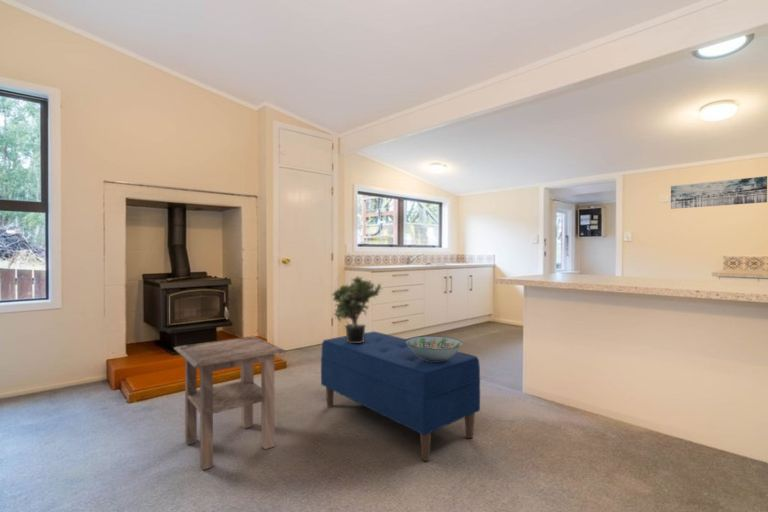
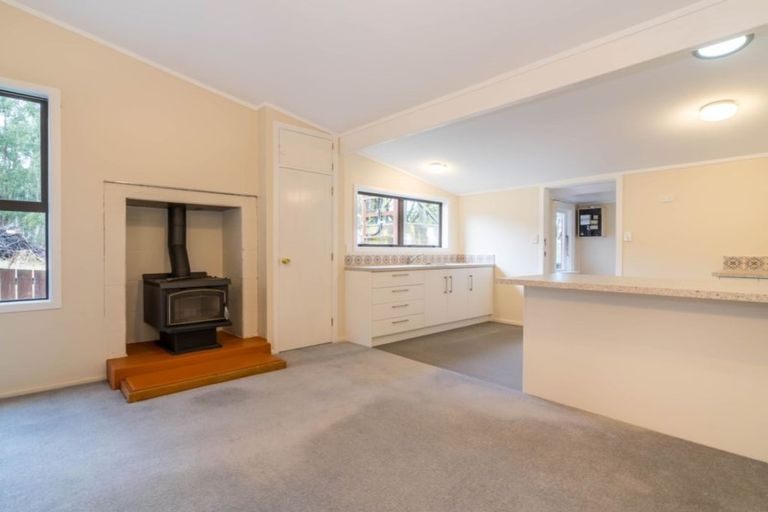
- bench [320,330,481,462]
- wall art [670,175,768,210]
- side table [173,335,288,471]
- potted plant [330,275,383,343]
- decorative bowl [406,335,464,361]
